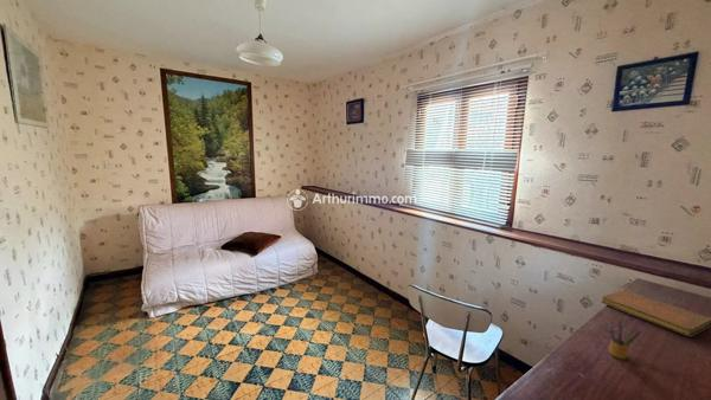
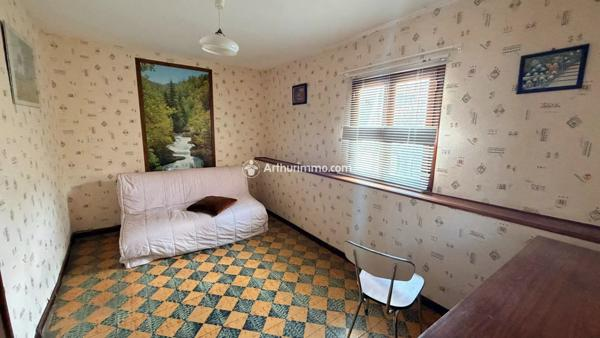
- pencil box [607,317,643,360]
- notebook [600,289,711,337]
